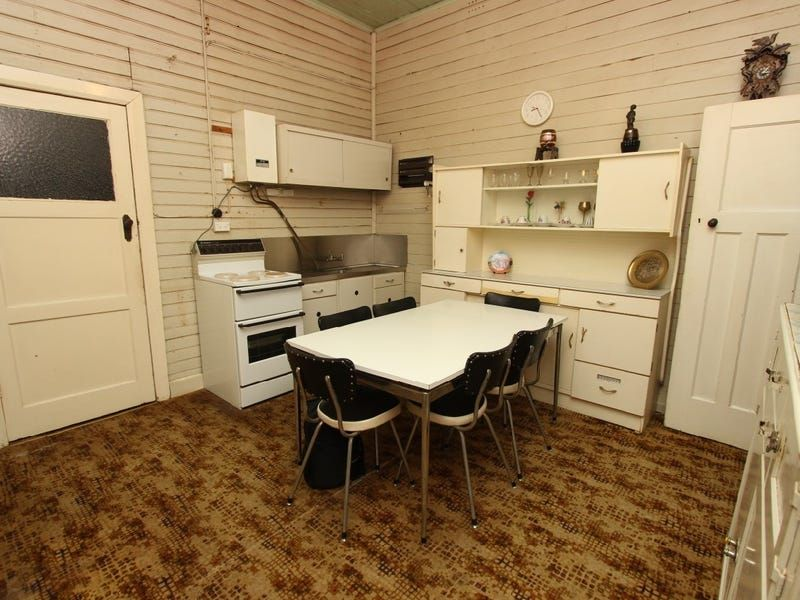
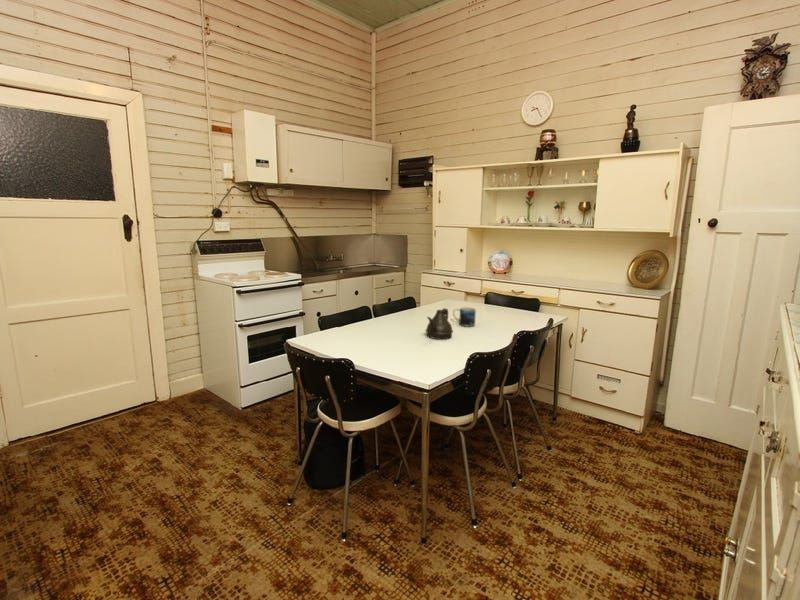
+ mug [452,306,477,327]
+ teapot [425,307,454,340]
